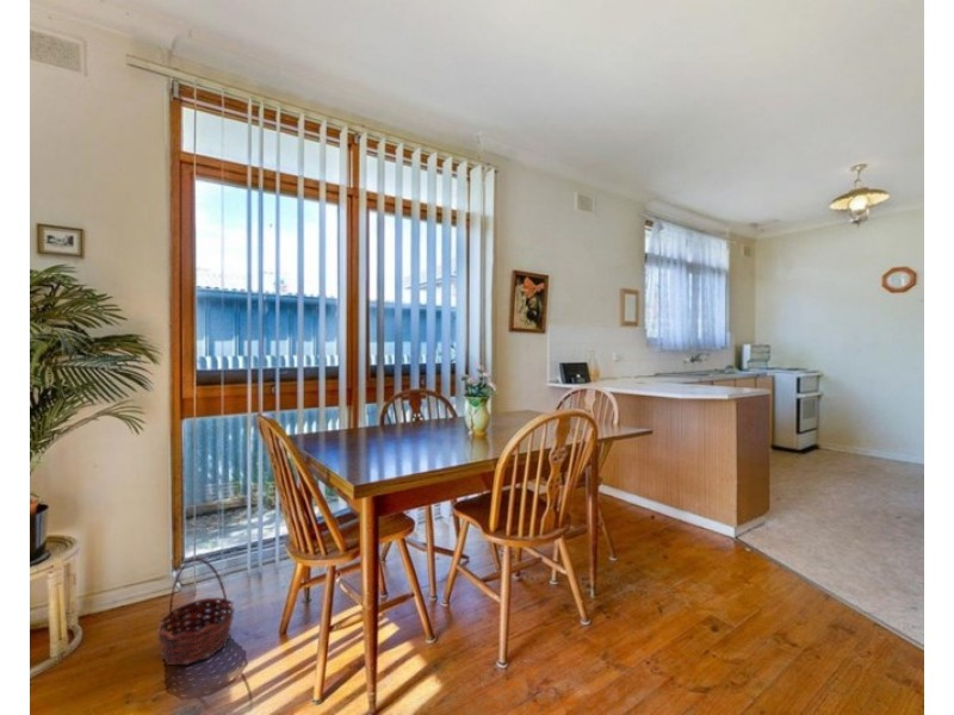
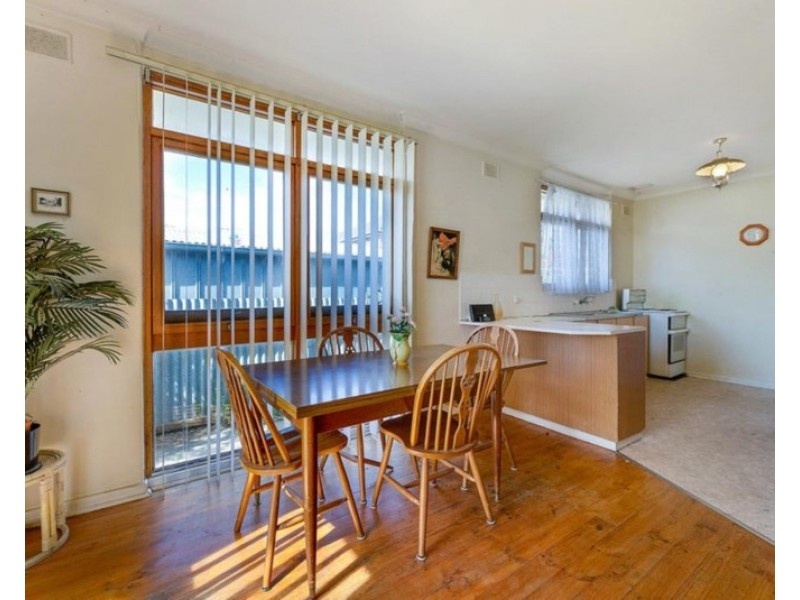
- basket [155,557,236,666]
